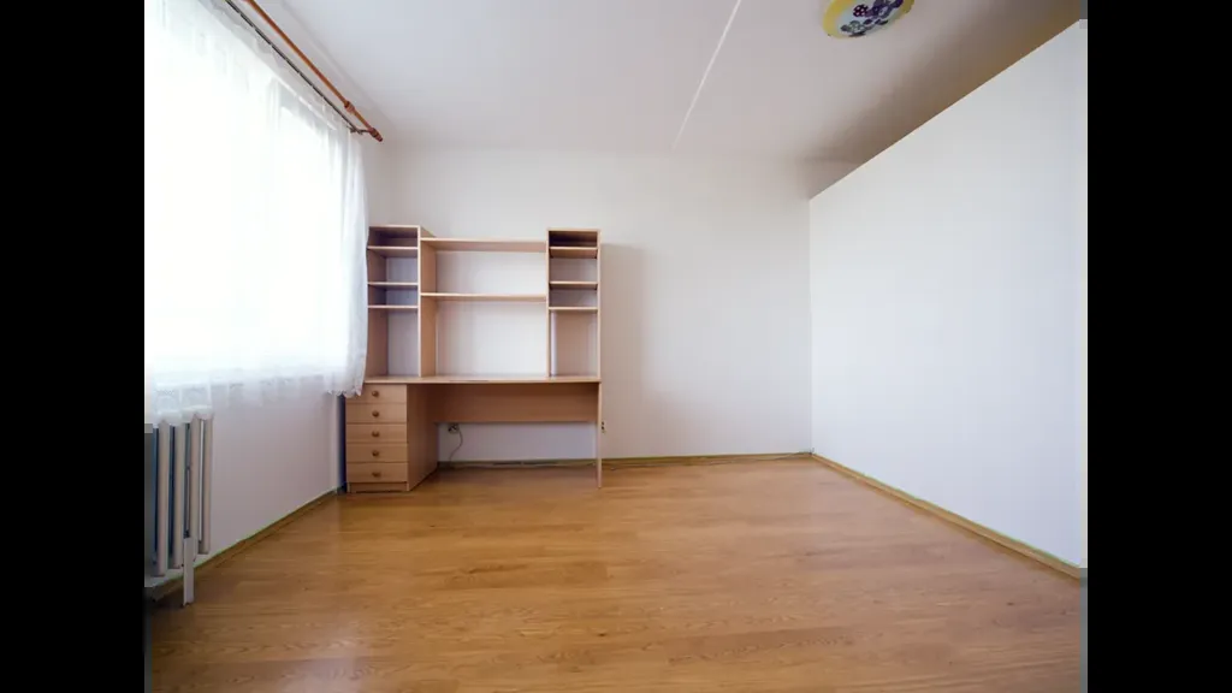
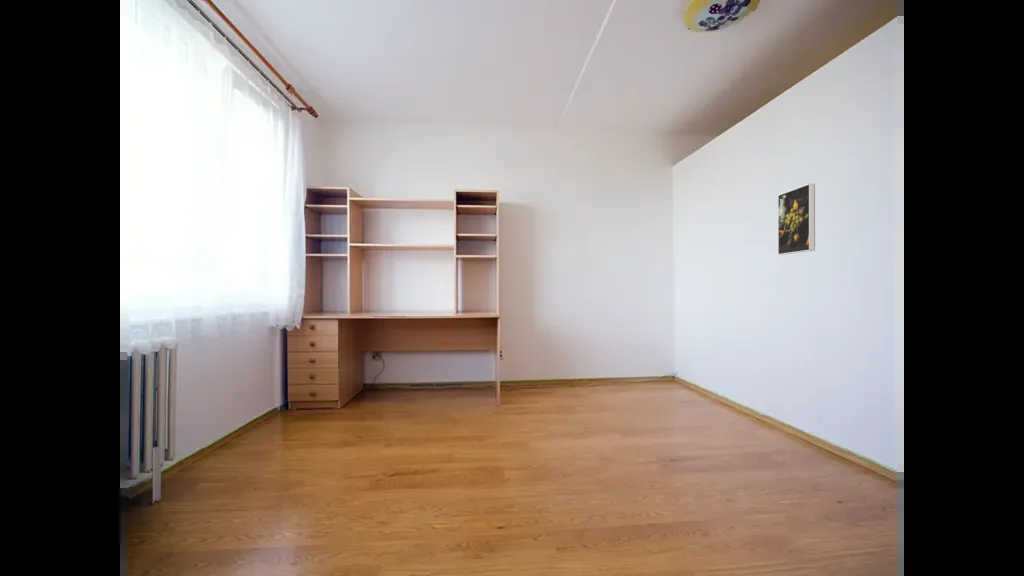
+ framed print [777,182,816,256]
